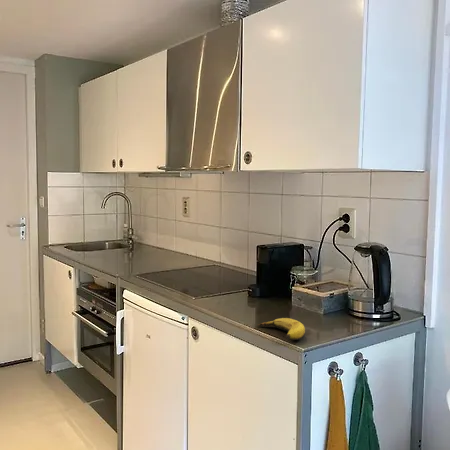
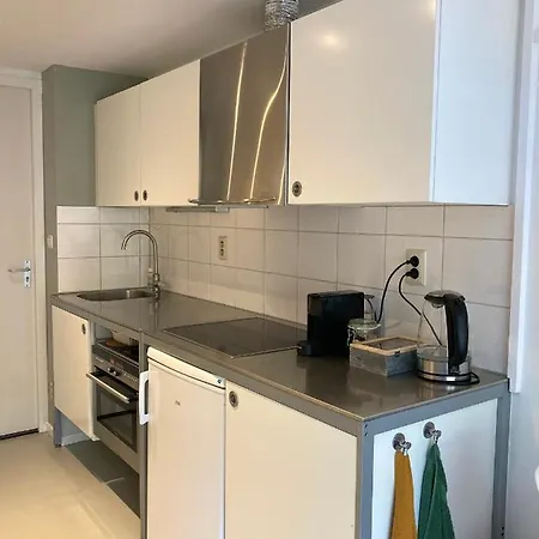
- banana [256,317,306,341]
